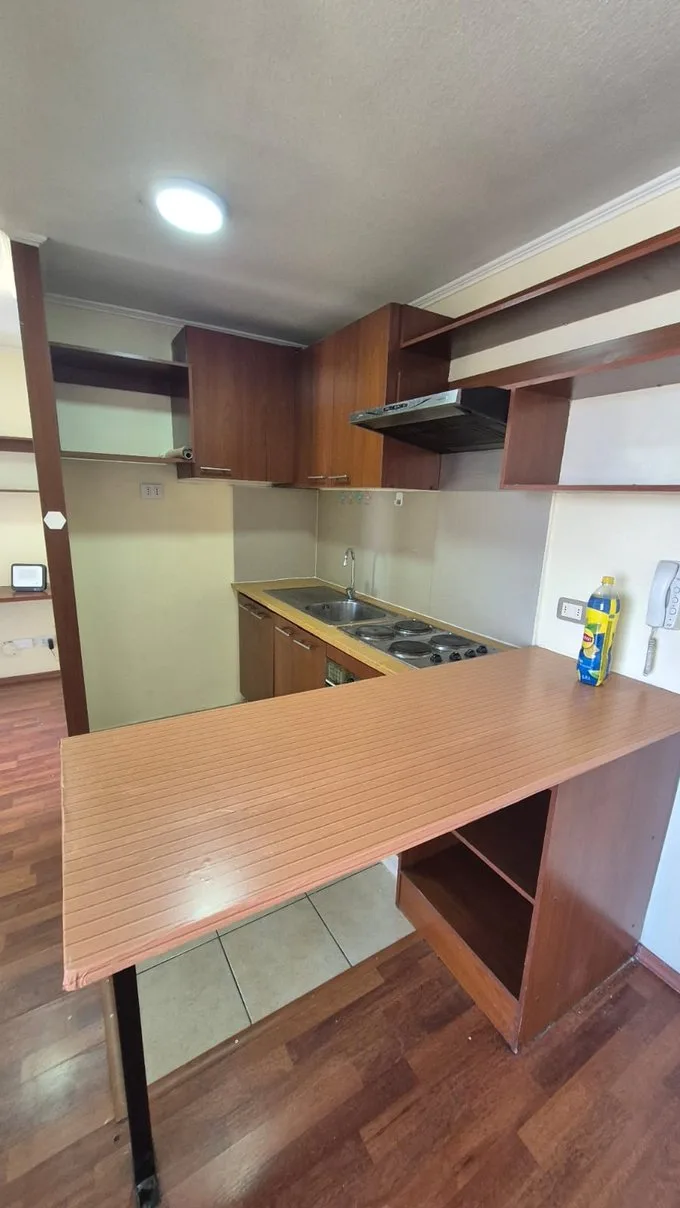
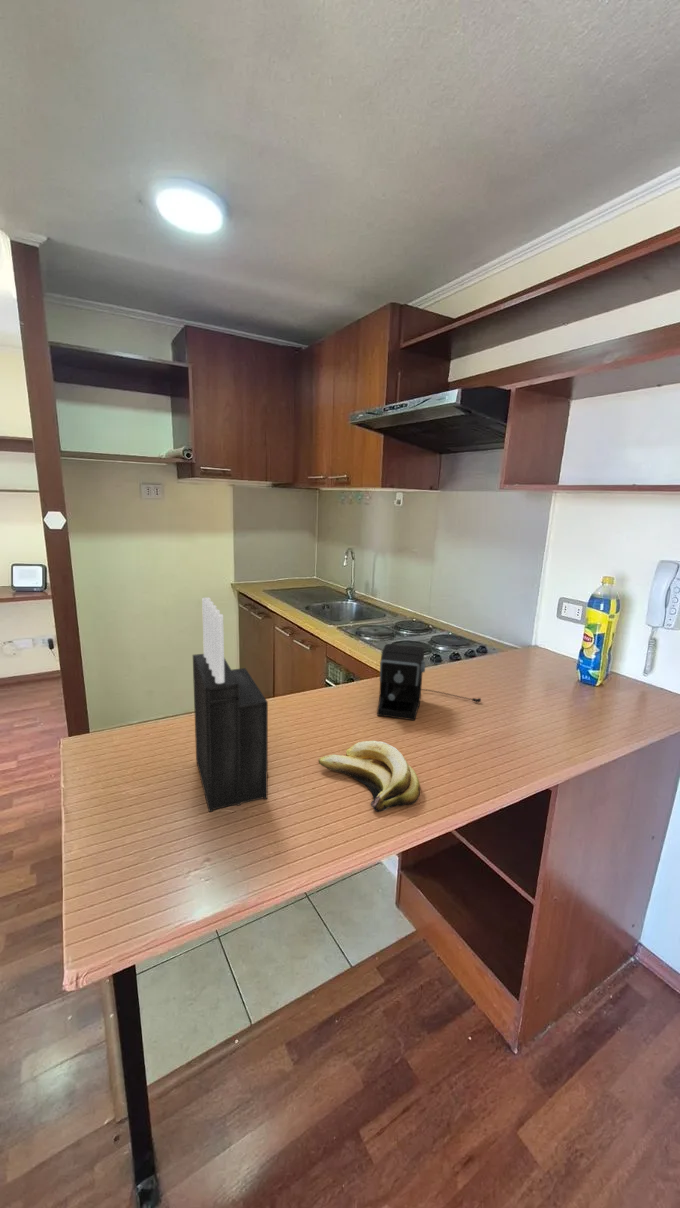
+ banana [318,740,421,813]
+ coffee maker [376,643,482,721]
+ knife block [192,597,269,813]
